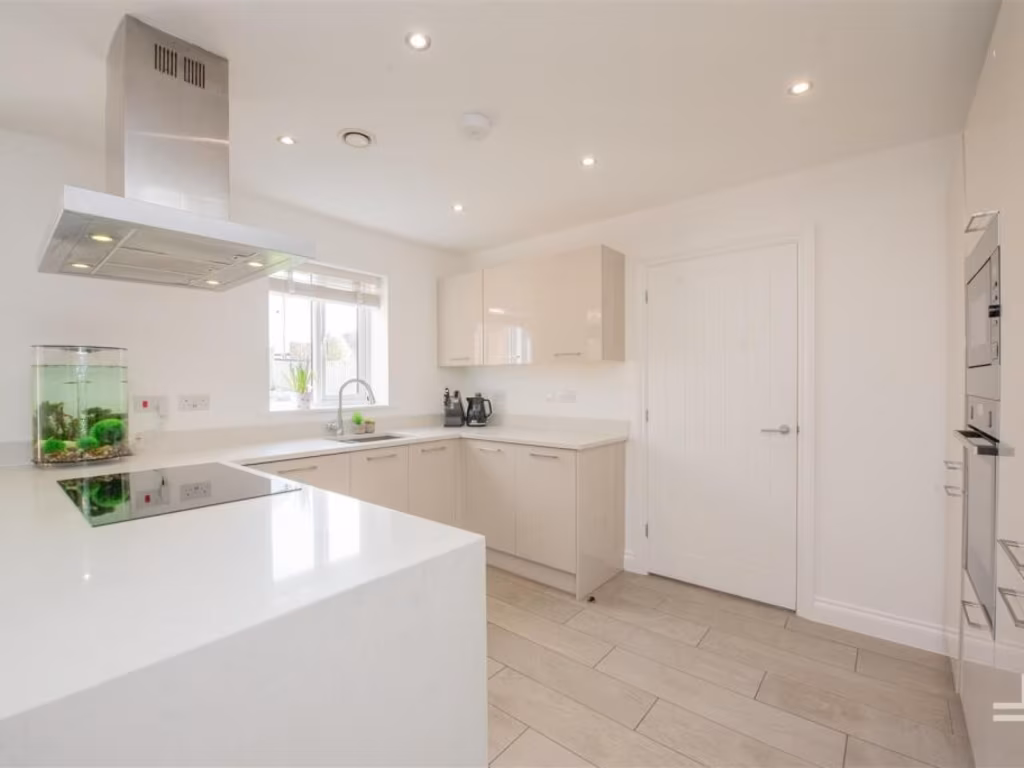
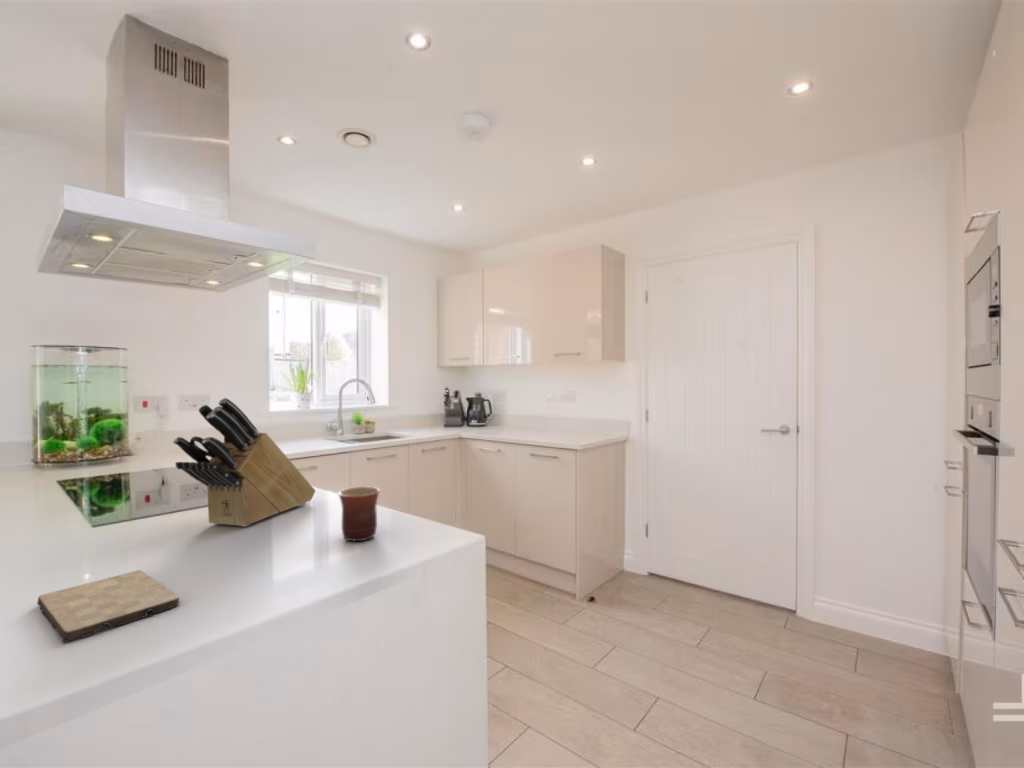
+ cutting board [36,569,180,643]
+ mug [337,486,381,542]
+ knife block [172,397,316,528]
